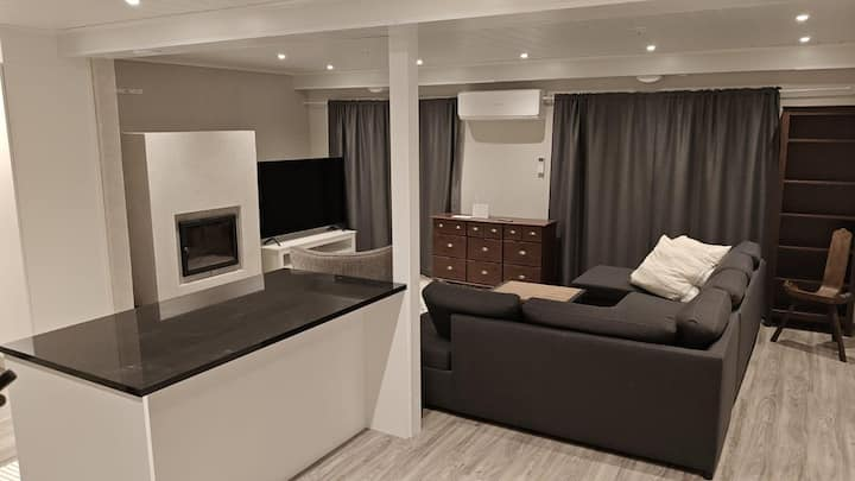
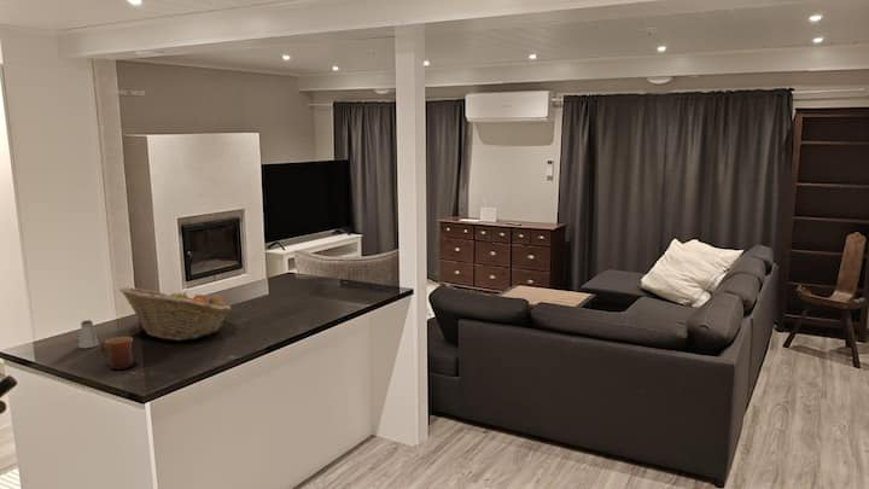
+ mug [99,336,134,371]
+ fruit basket [118,286,232,342]
+ saltshaker [77,319,100,349]
